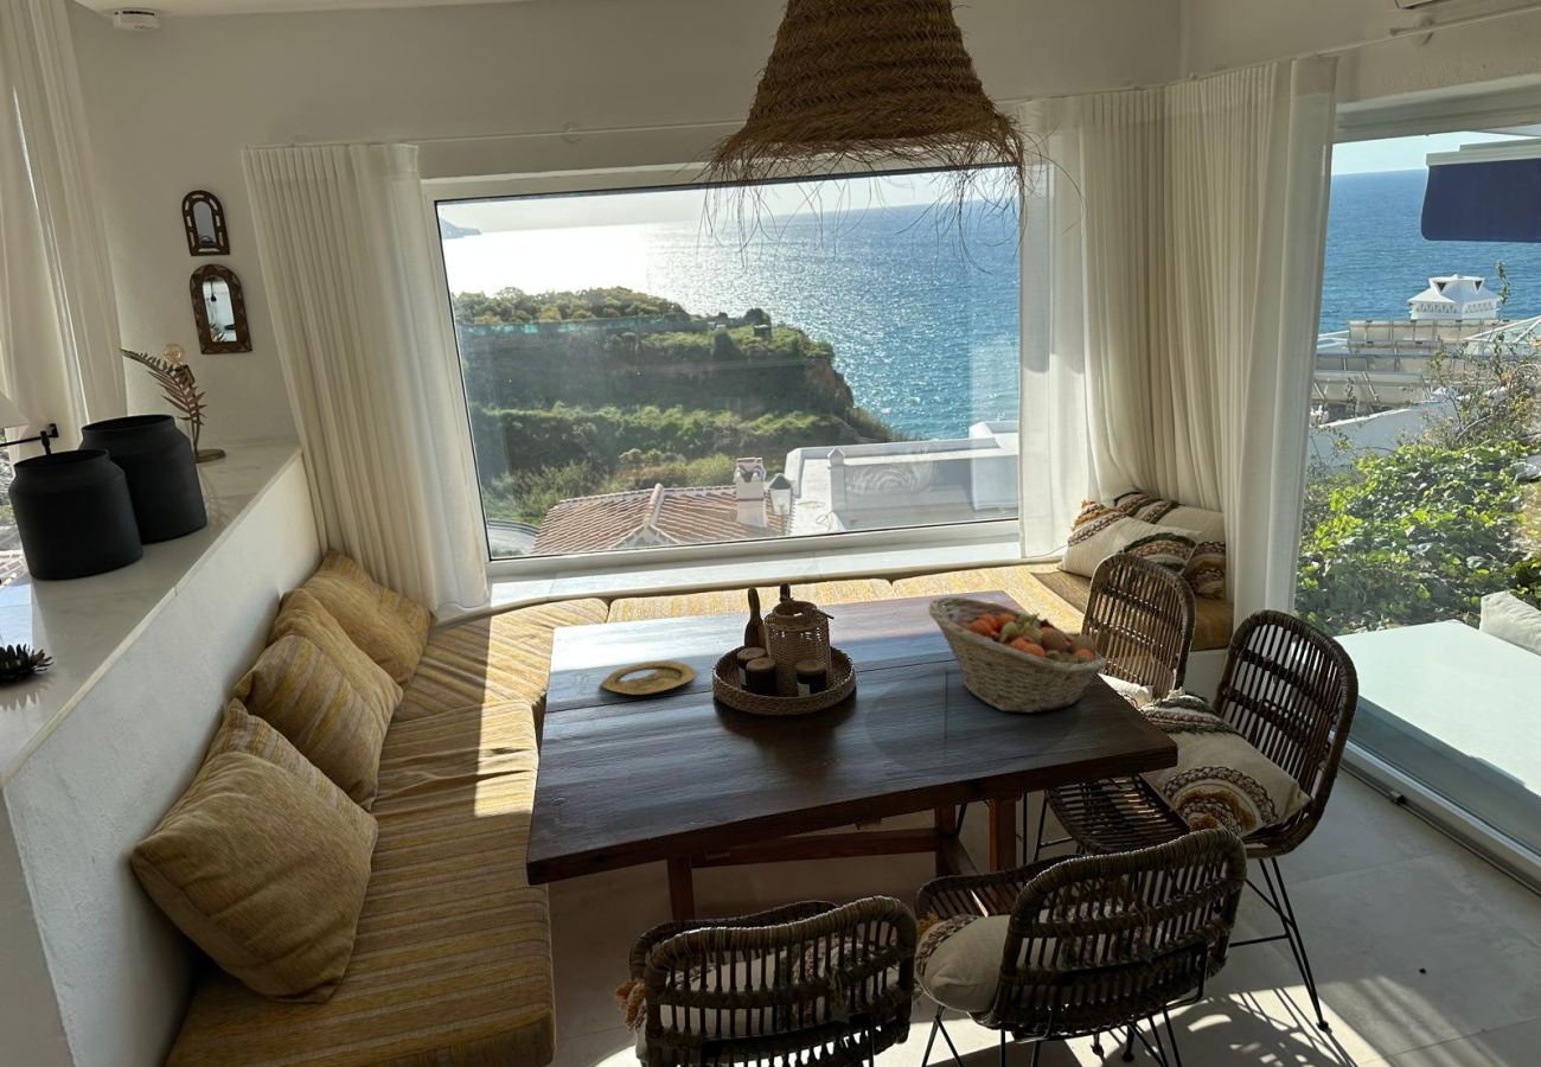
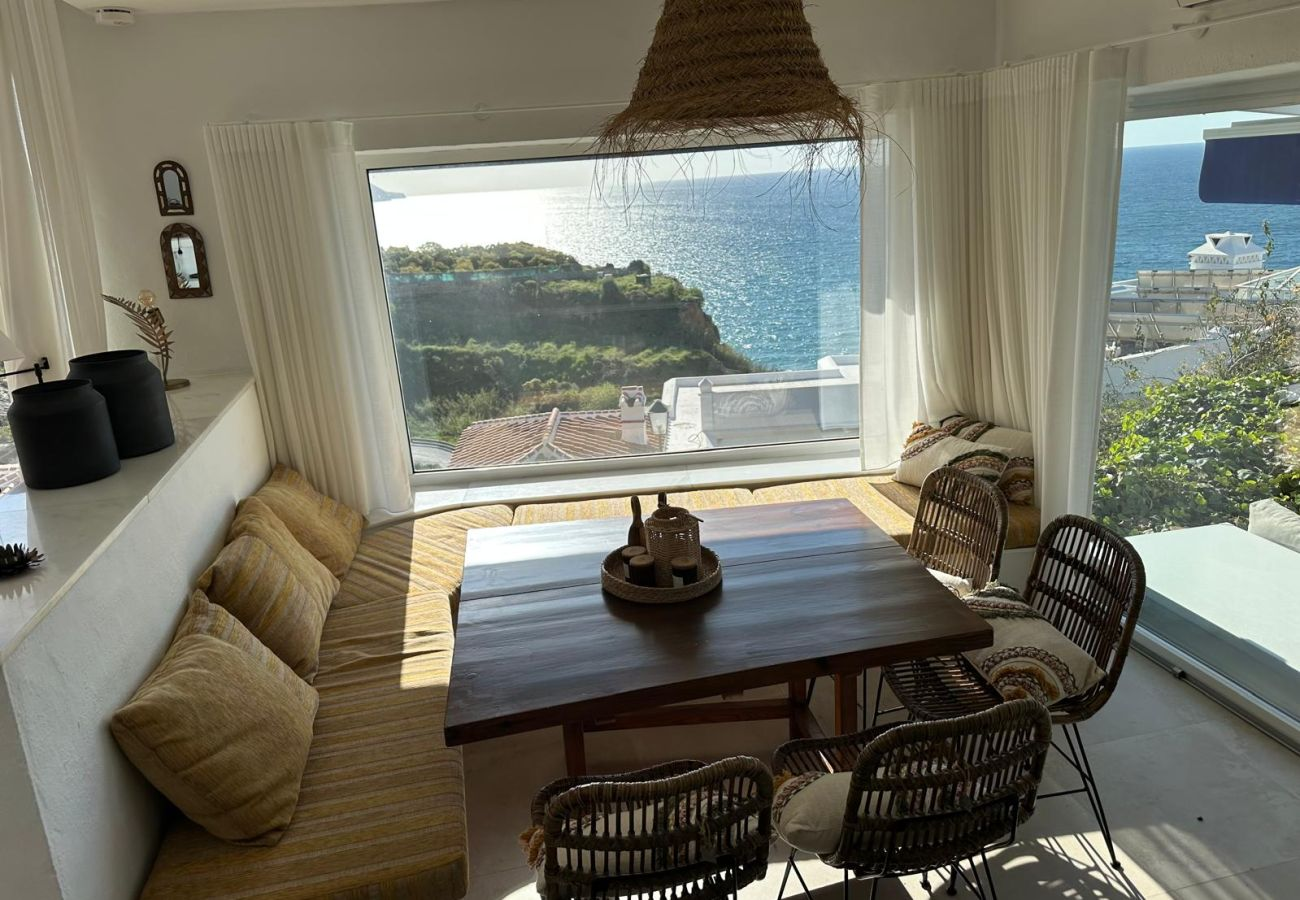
- plate [600,659,697,696]
- fruit basket [928,596,1107,714]
